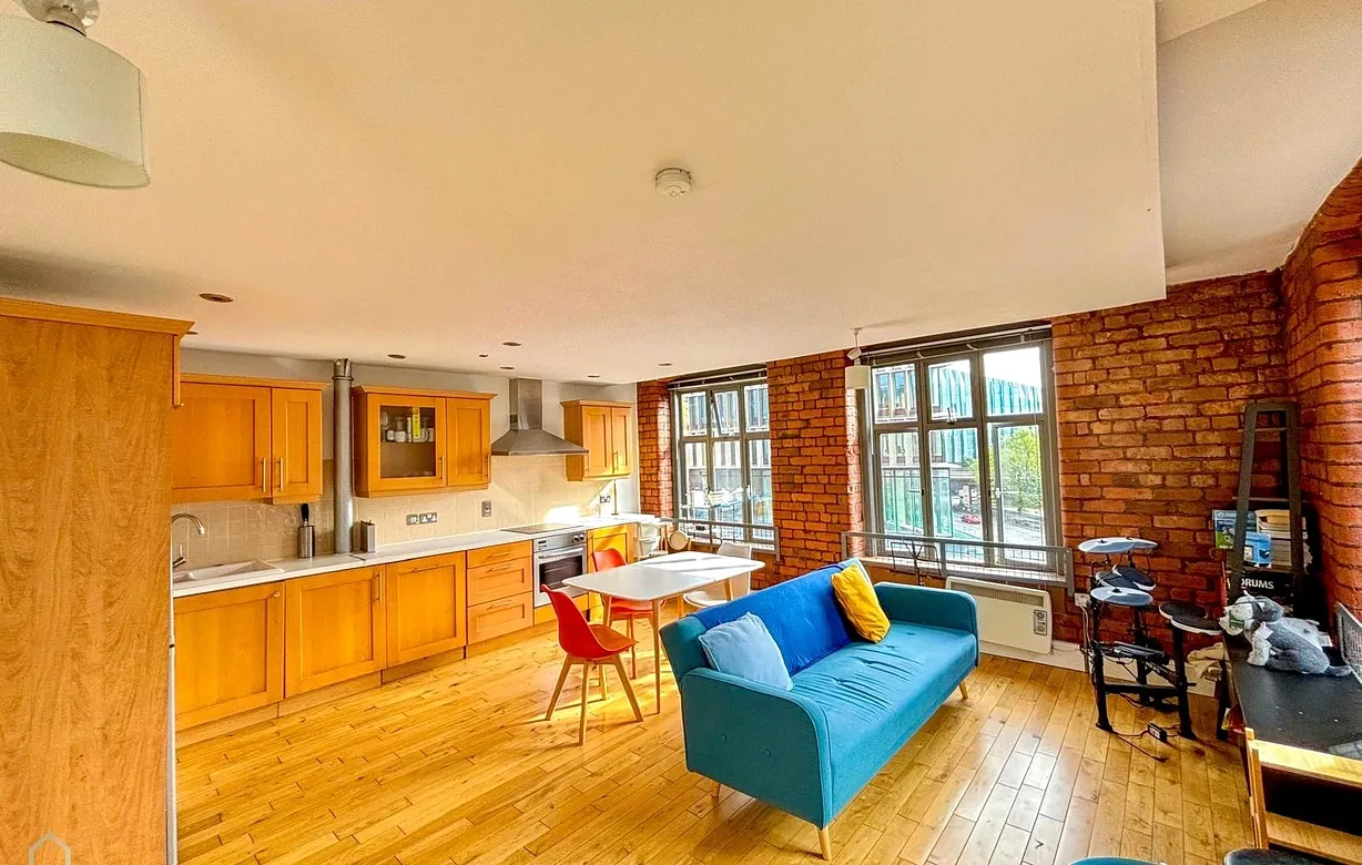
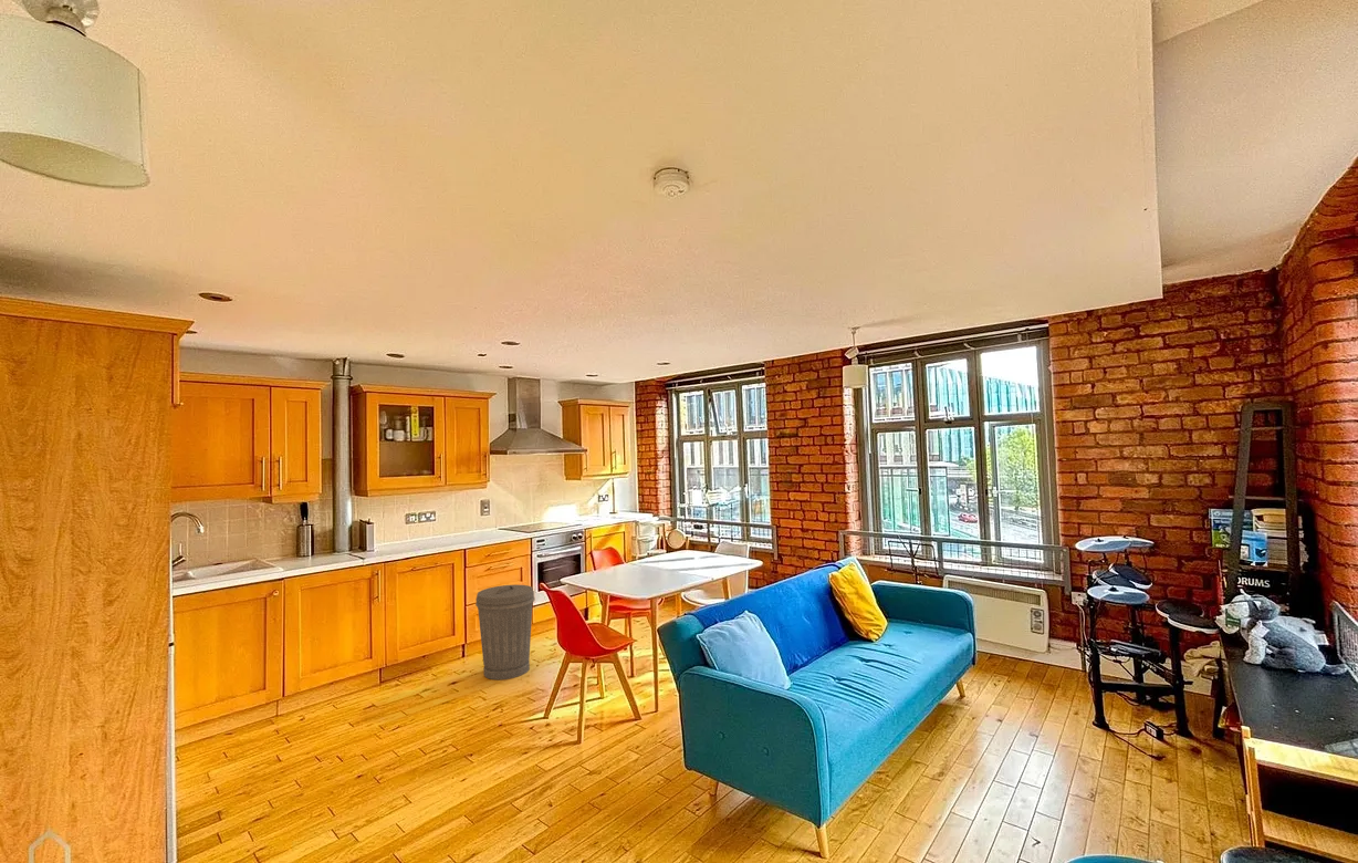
+ trash can [474,584,536,680]
